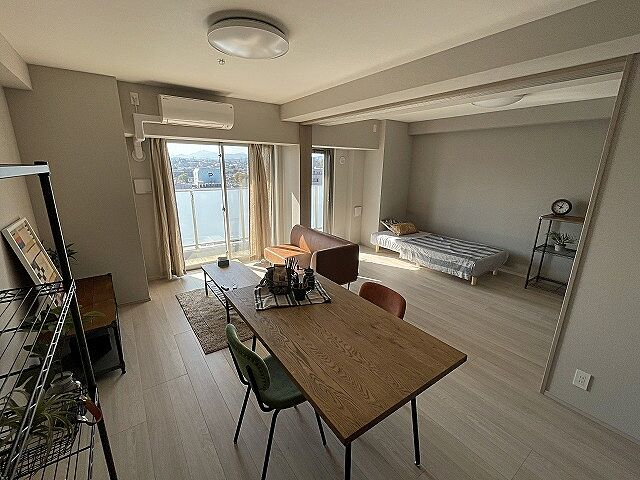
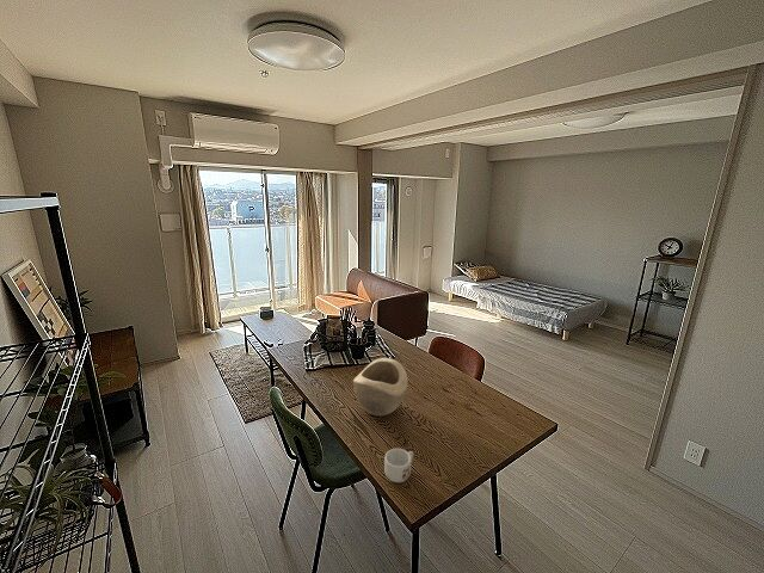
+ mug [383,448,414,483]
+ decorative bowl [352,357,409,417]
